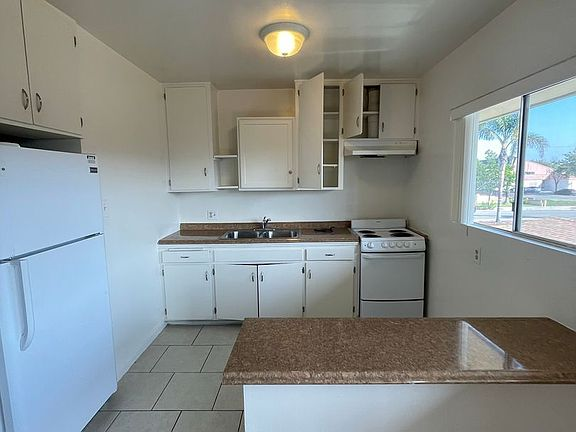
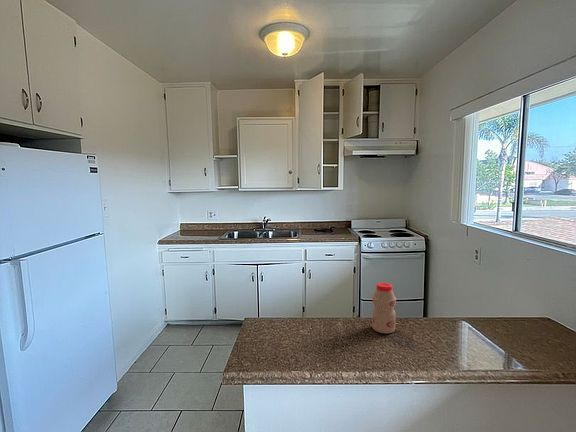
+ bottle [371,282,397,334]
